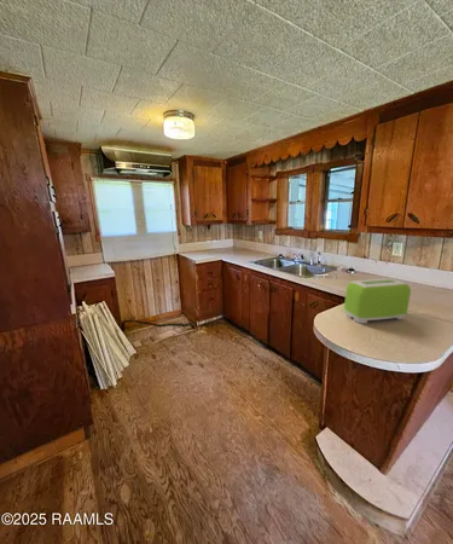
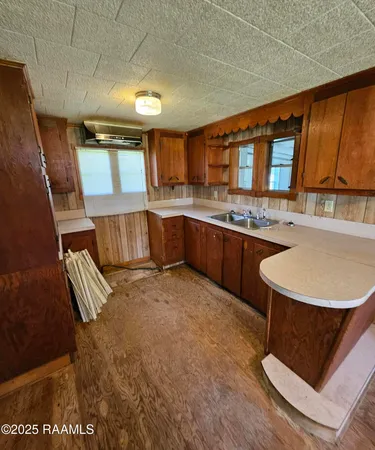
- toaster [343,278,412,324]
